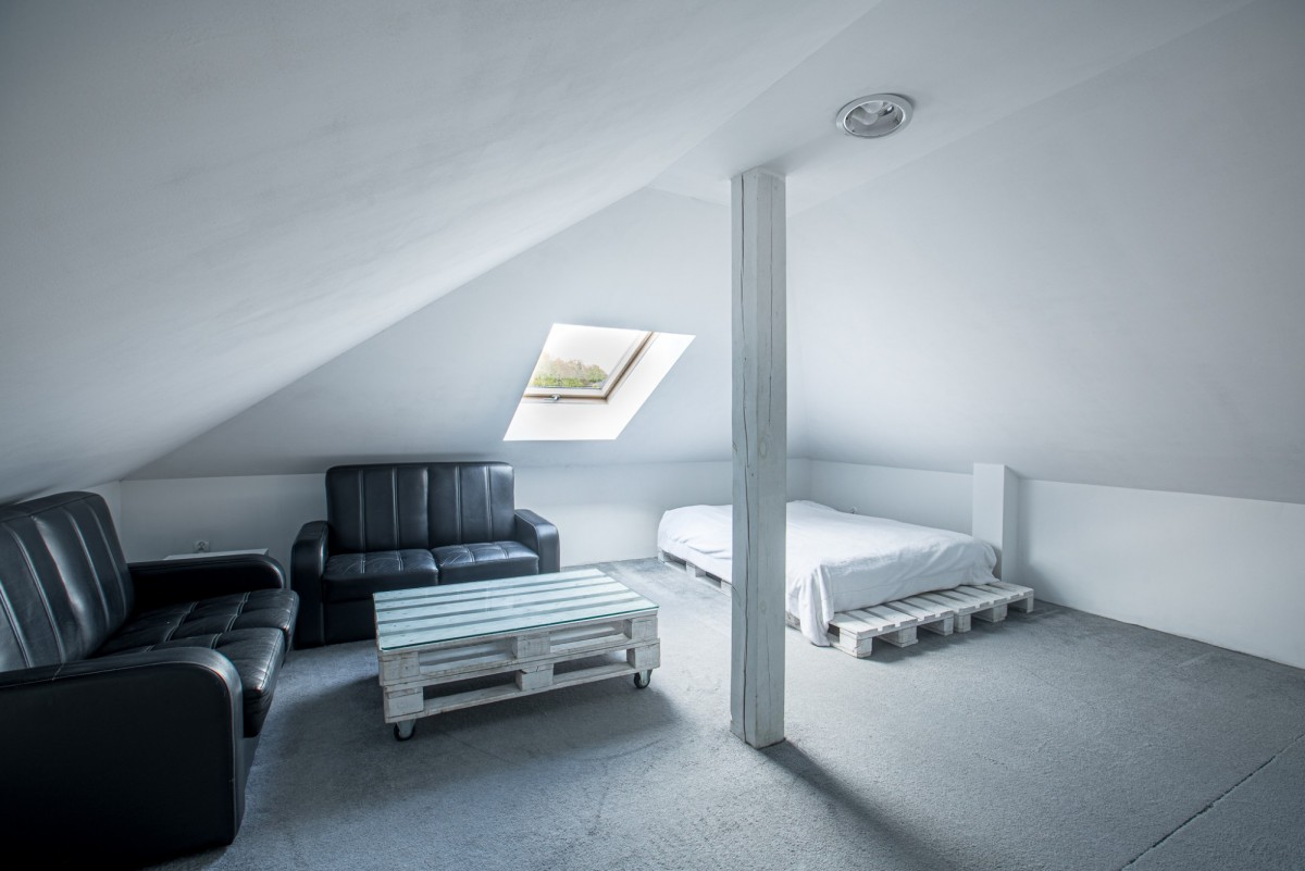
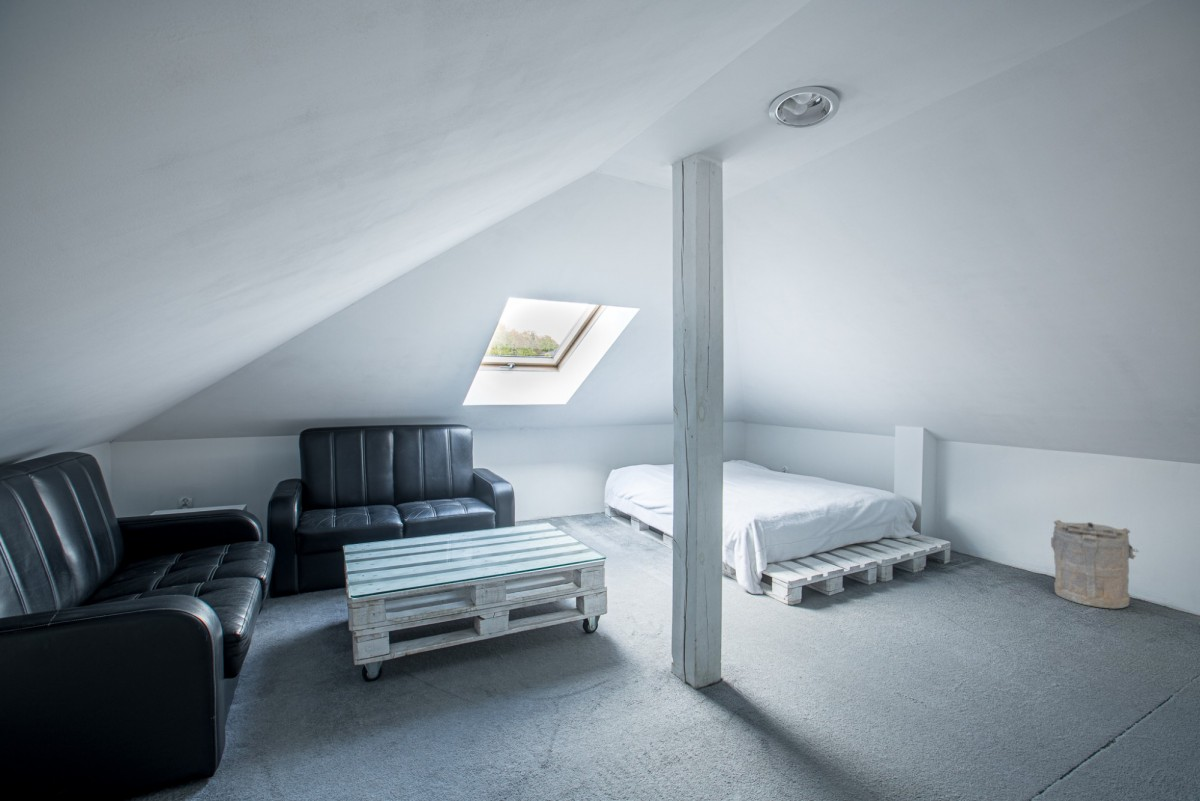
+ laundry hamper [1050,519,1140,610]
